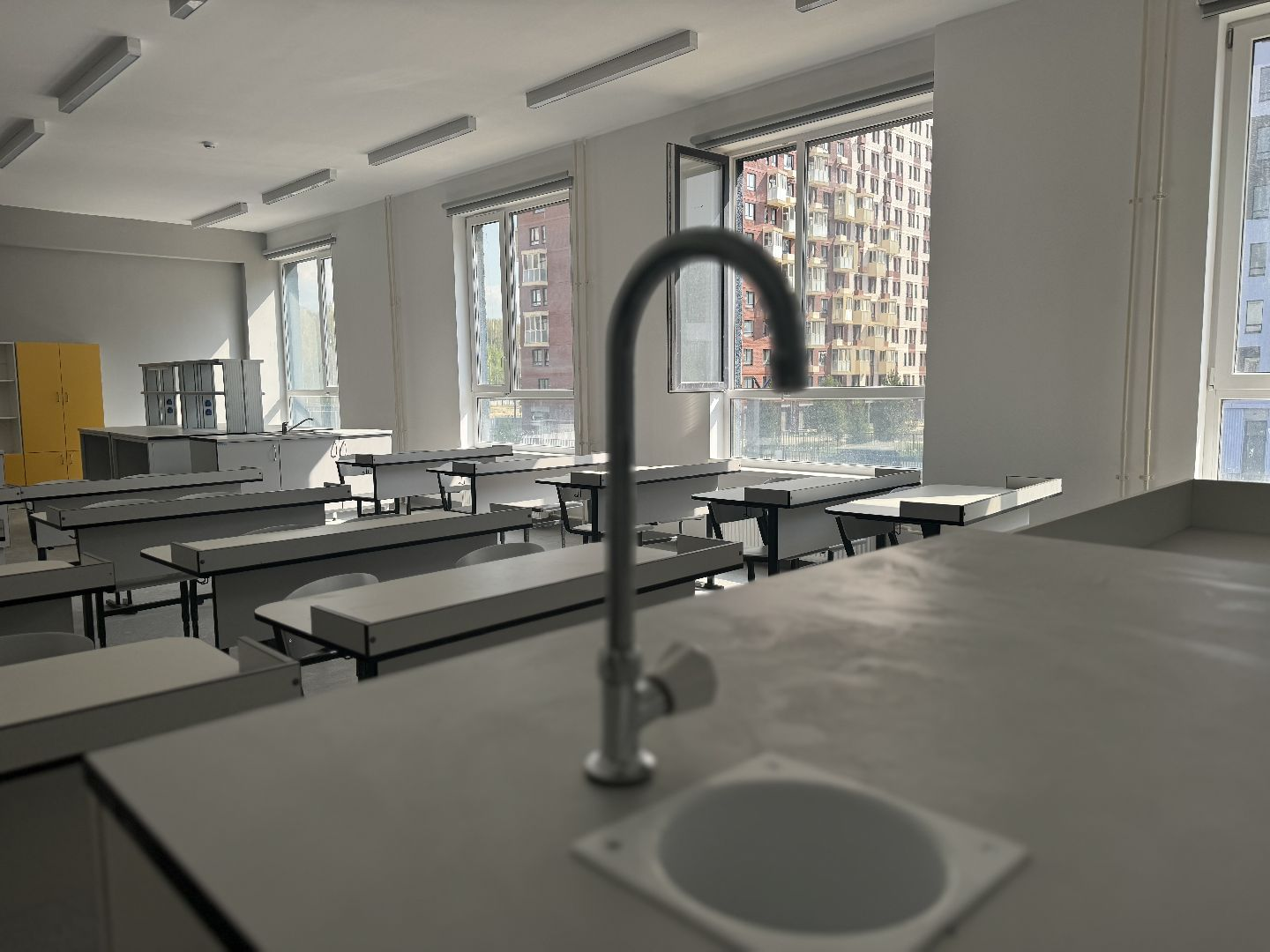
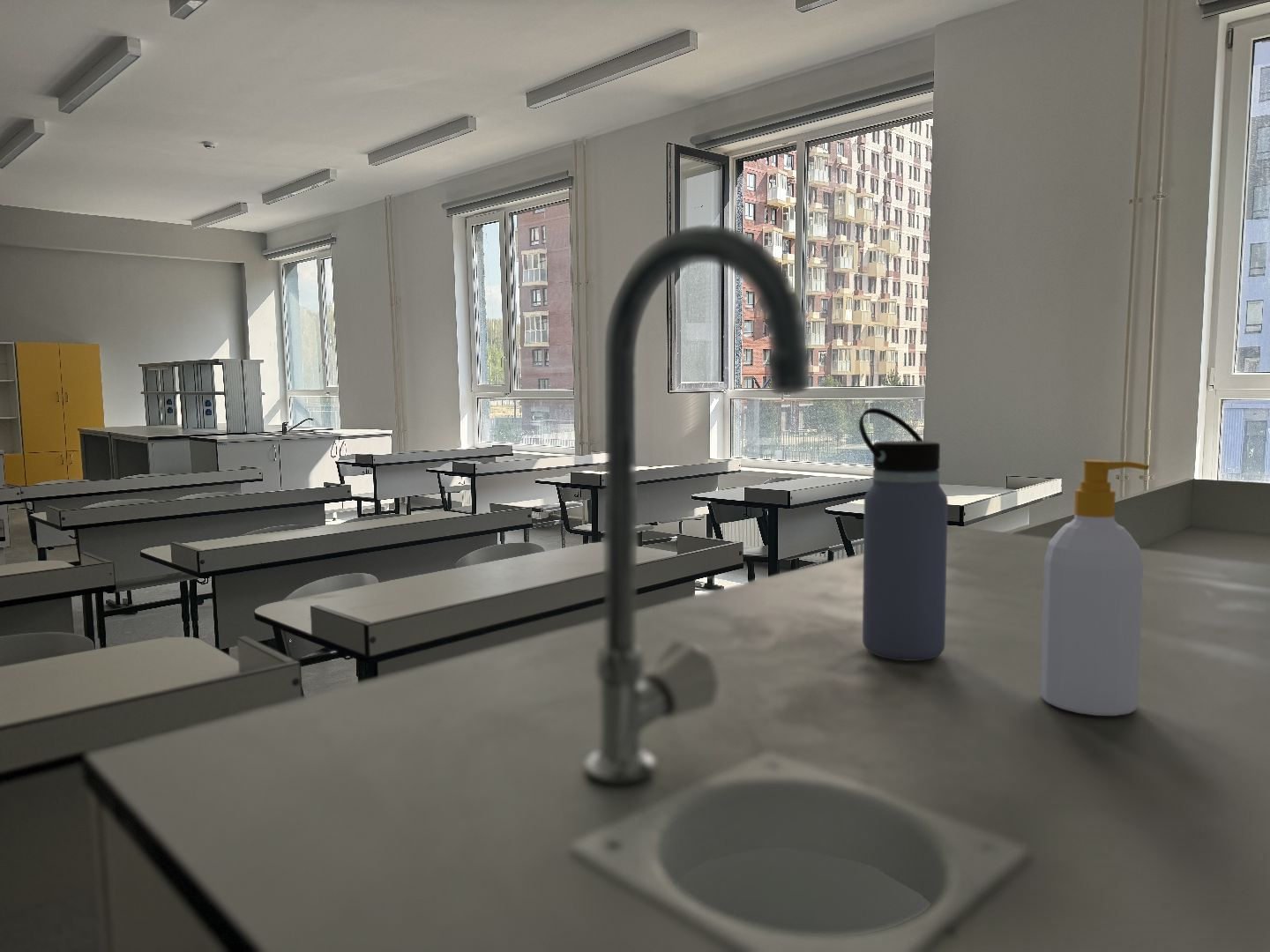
+ water bottle [858,407,949,662]
+ soap bottle [1039,459,1150,717]
